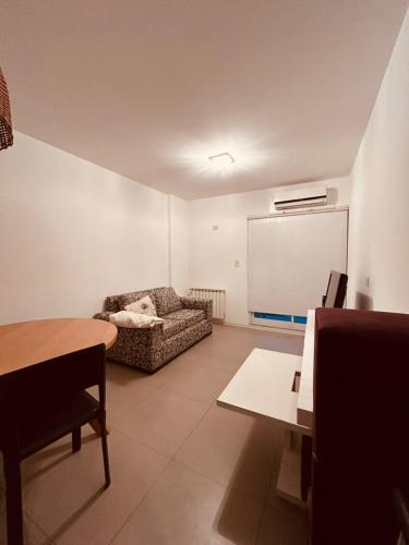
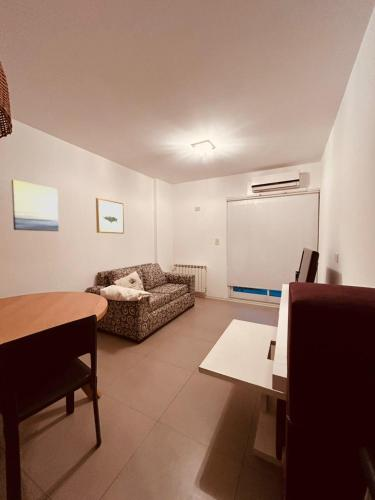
+ wall art [95,197,125,235]
+ wall art [10,179,60,232]
